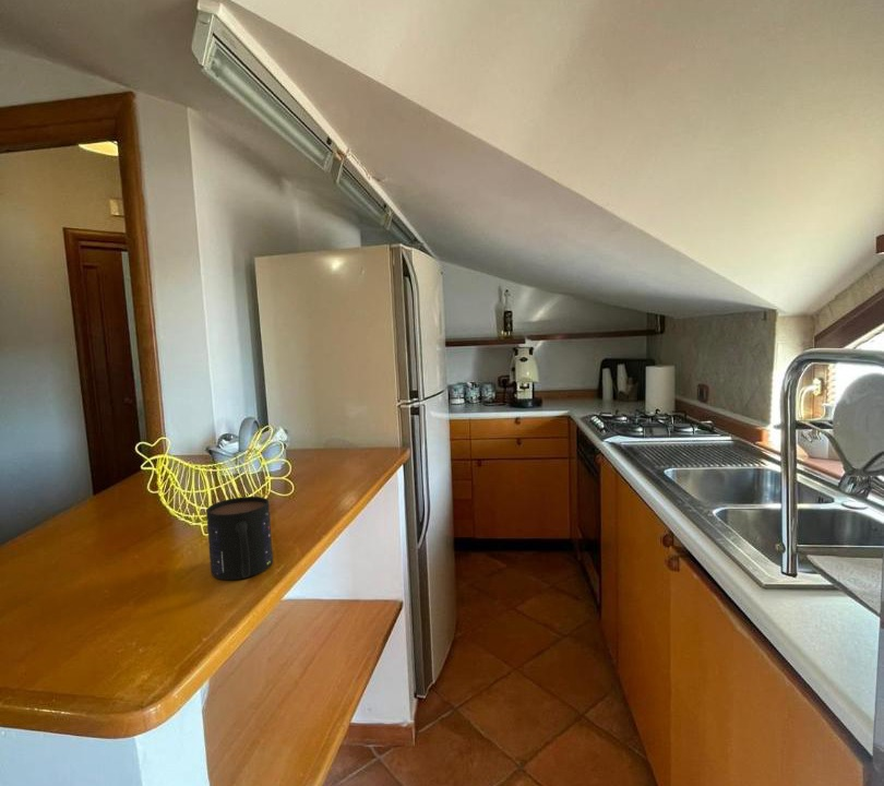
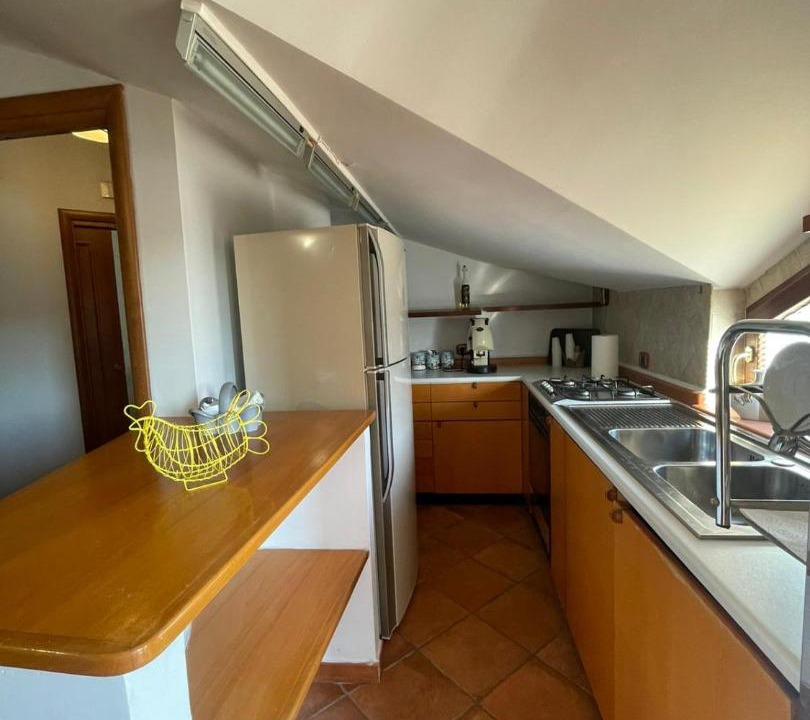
- mug [205,496,274,581]
